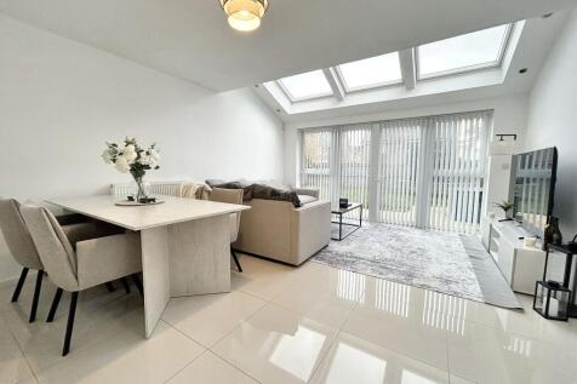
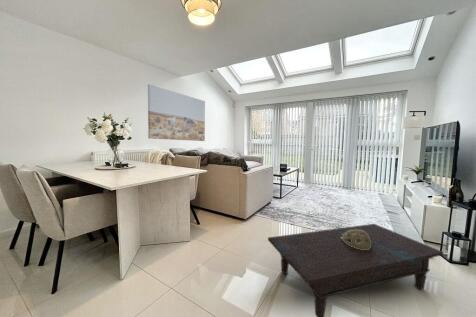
+ wall art [147,83,206,142]
+ decorative bowl [341,229,371,250]
+ coffee table [267,223,444,317]
